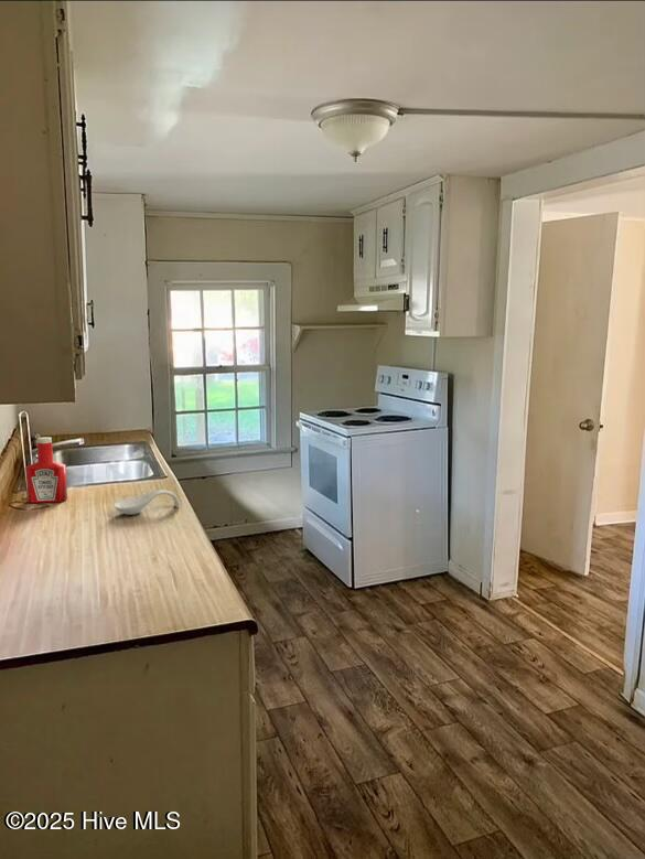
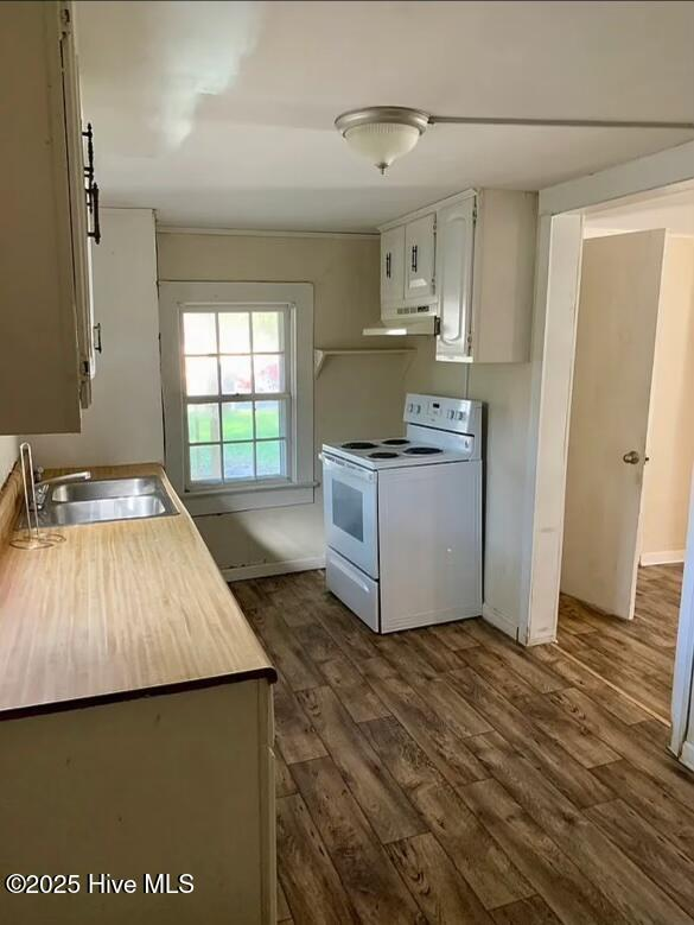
- spoon rest [112,488,181,516]
- soap bottle [25,436,68,504]
